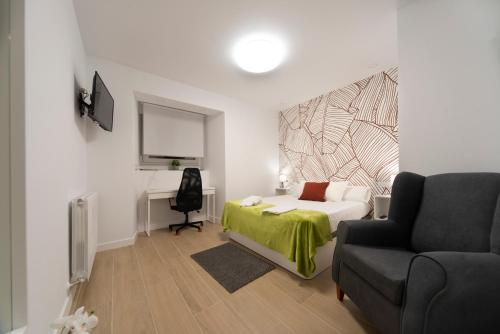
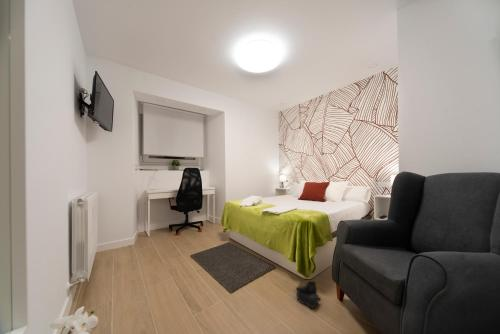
+ boots [295,279,322,310]
